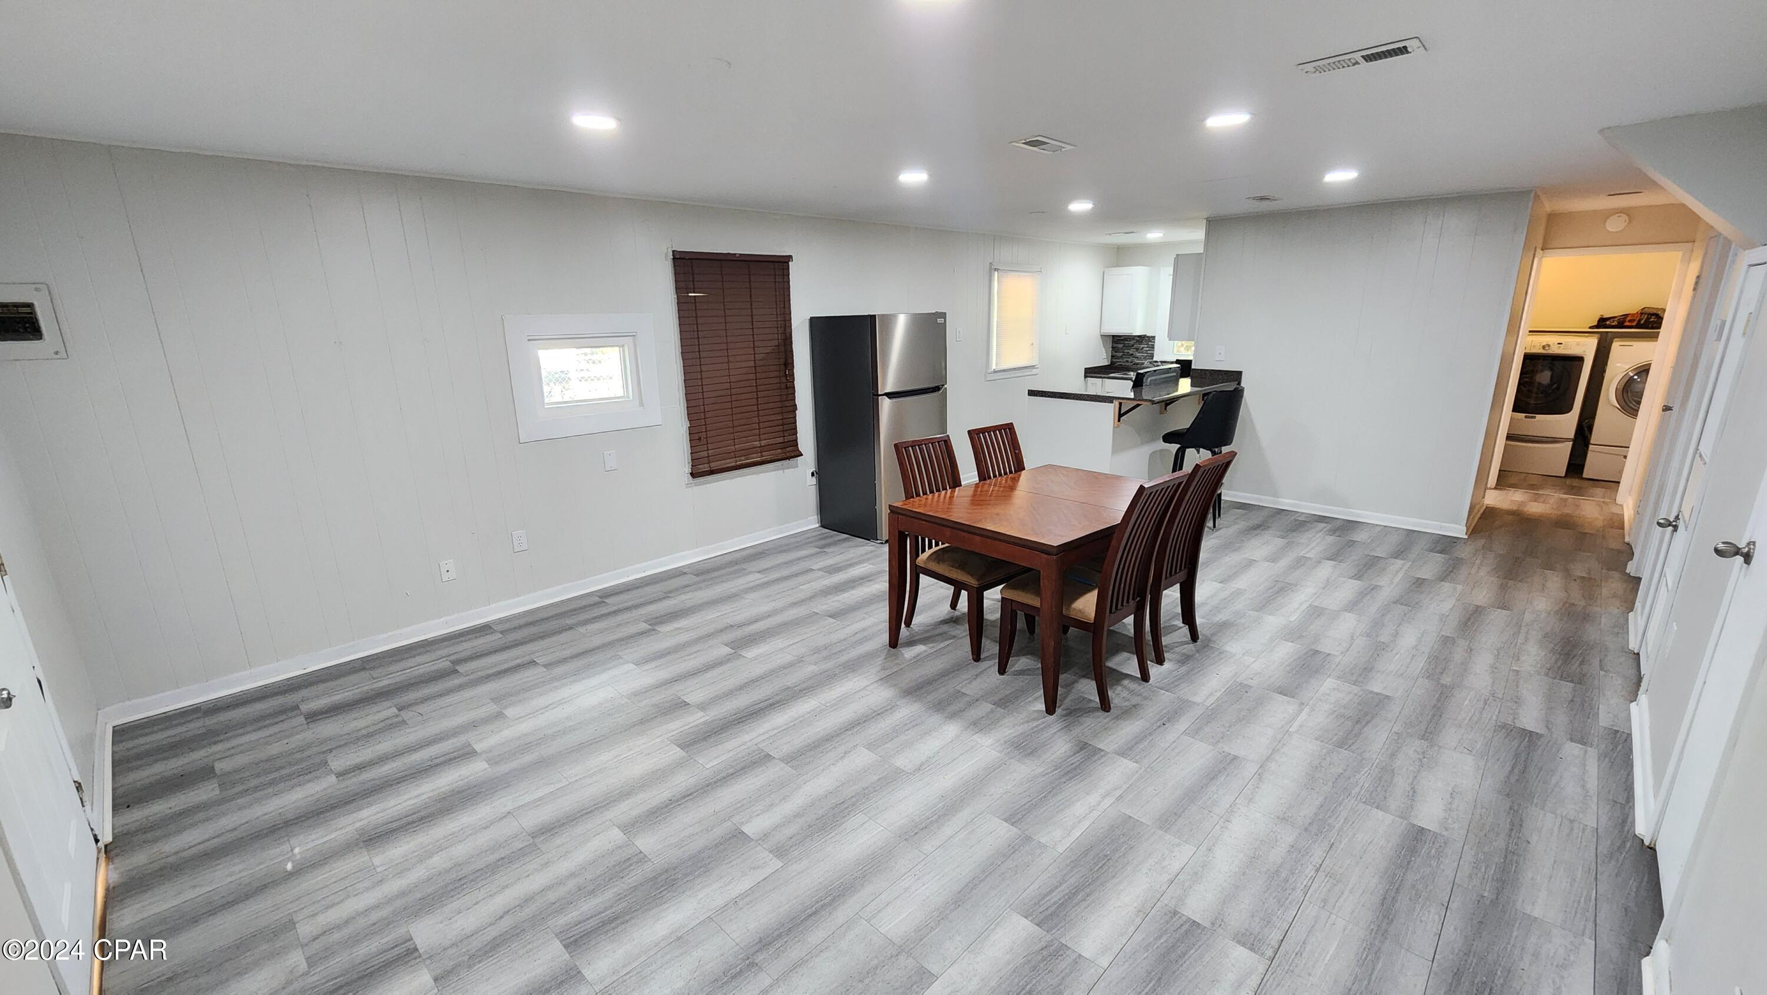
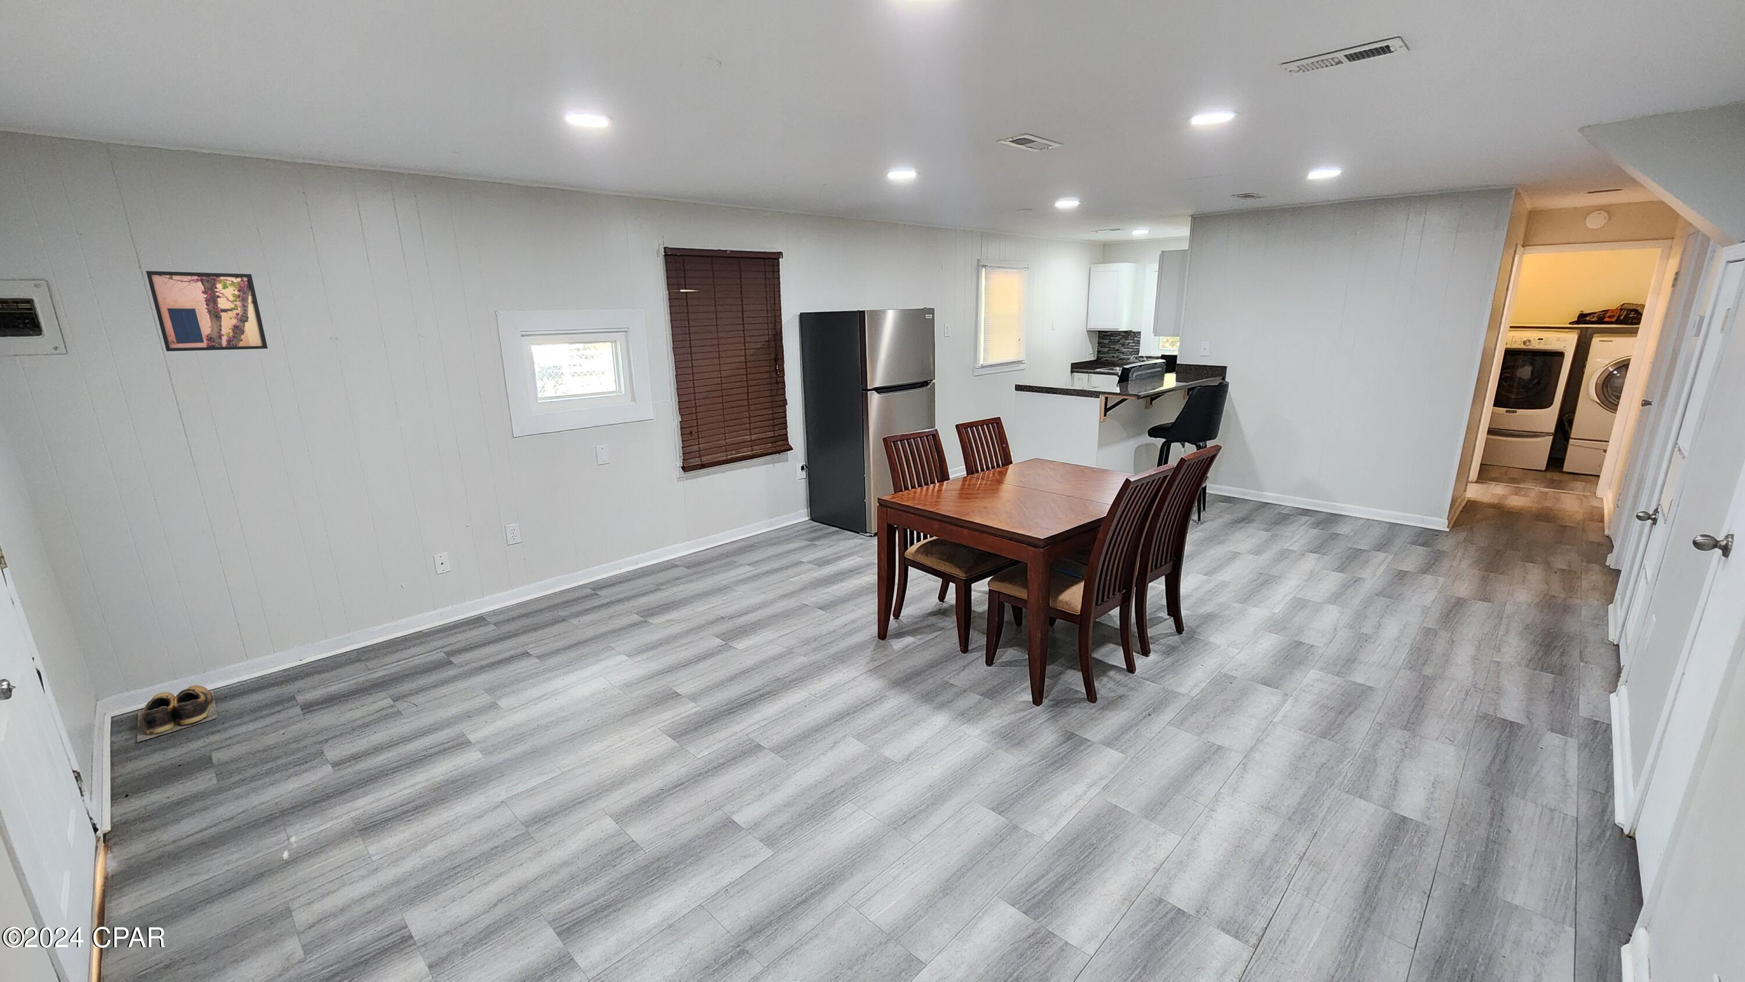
+ wall art [145,271,268,352]
+ shoes [137,685,218,742]
